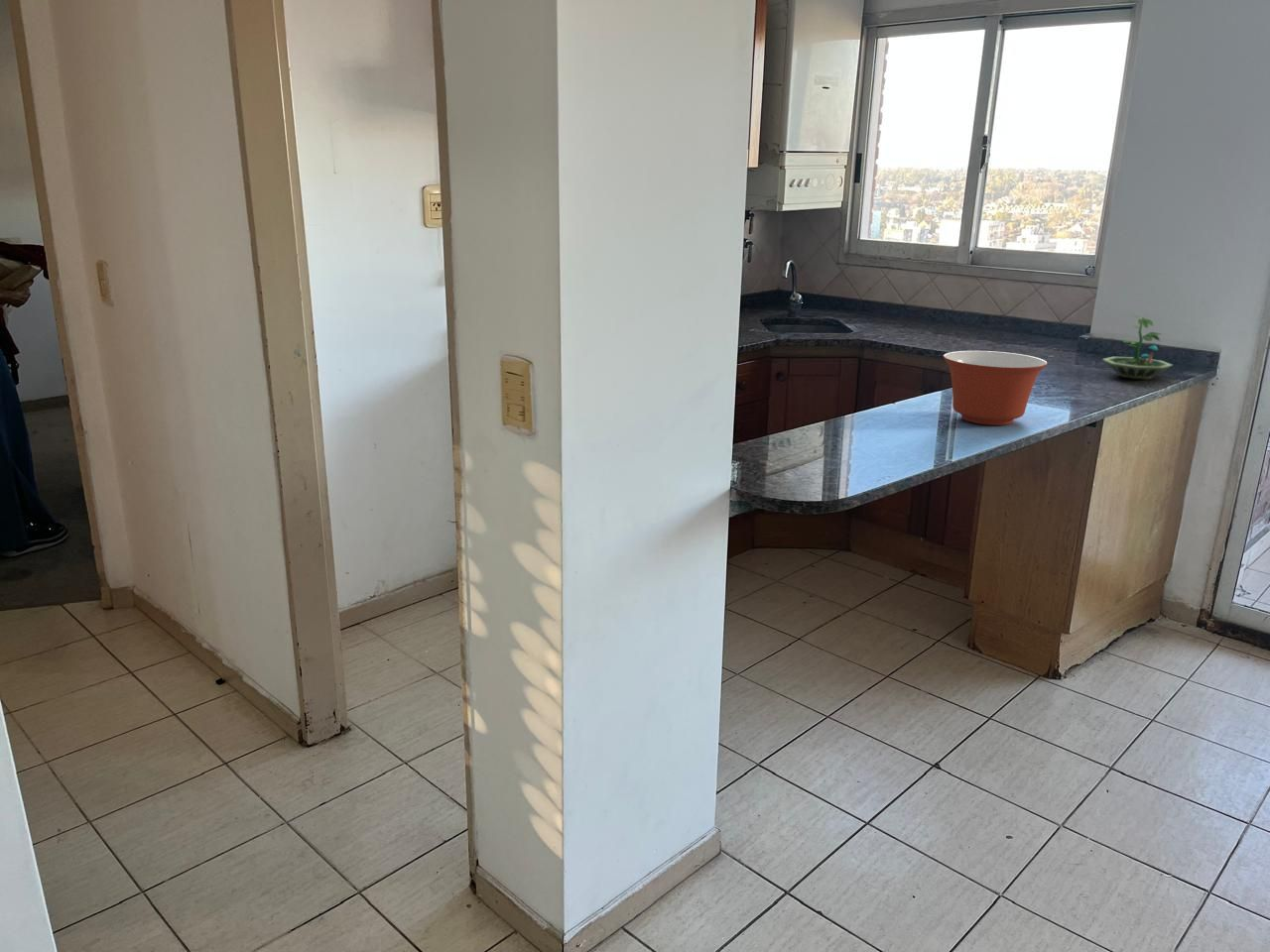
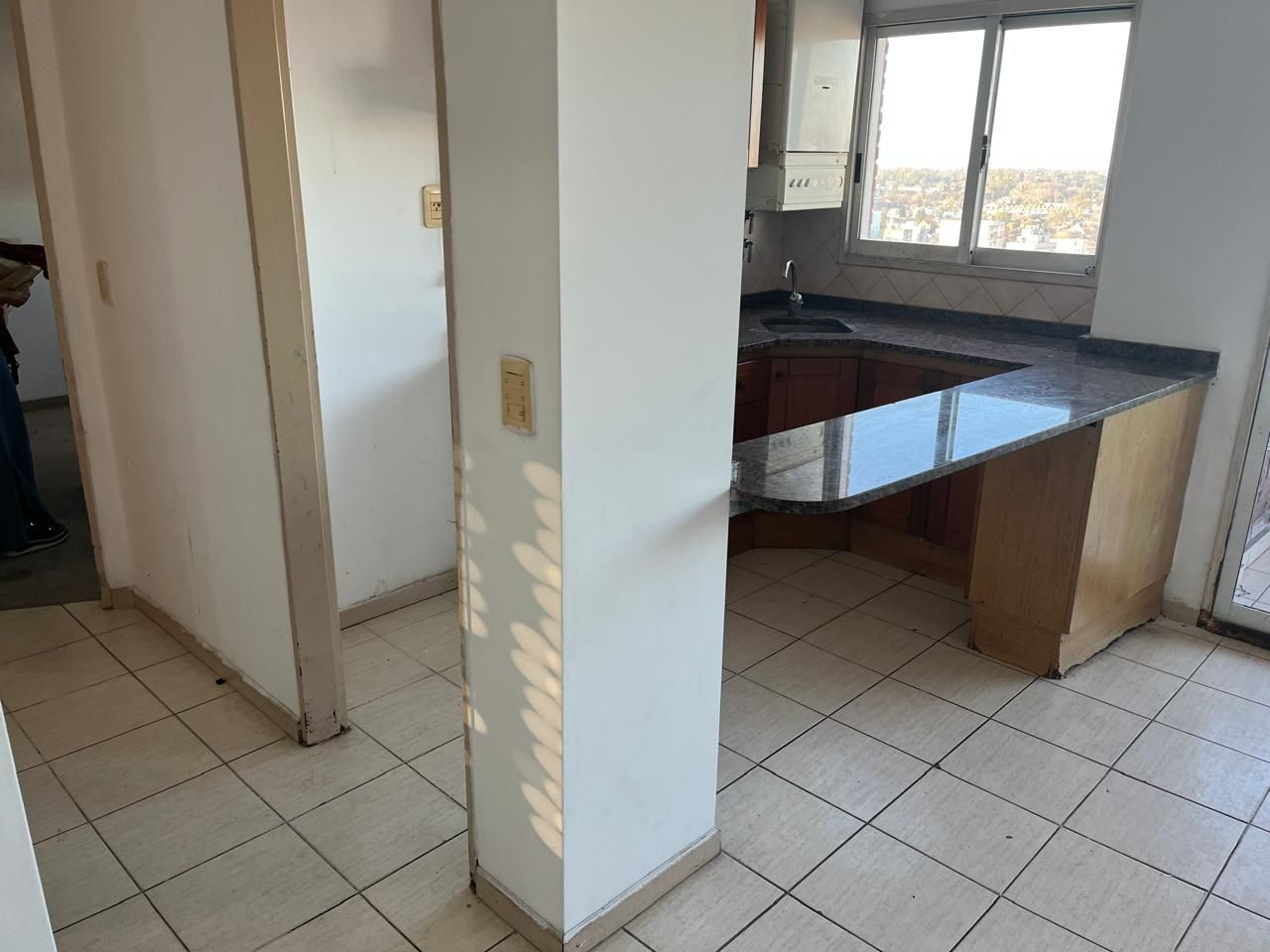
- mixing bowl [943,350,1049,426]
- terrarium [1101,315,1174,381]
